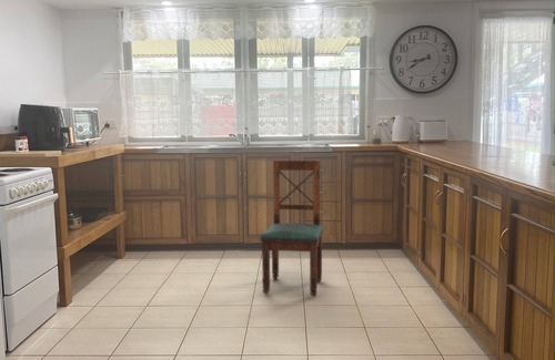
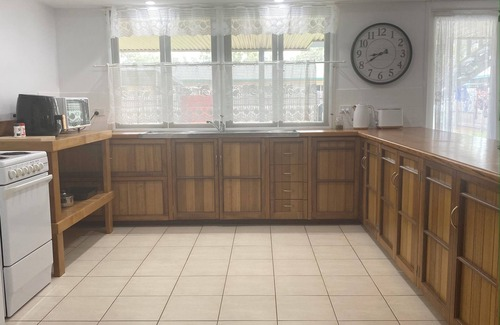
- dining chair [259,158,324,298]
